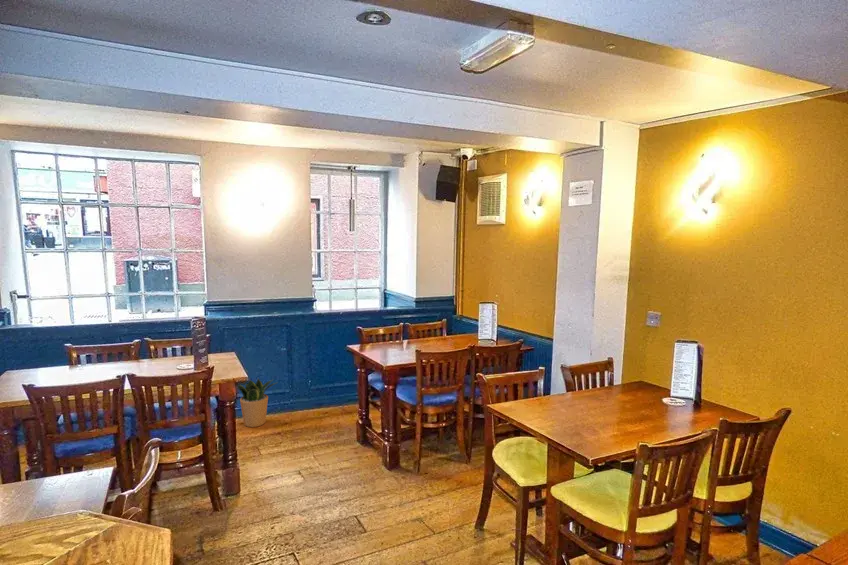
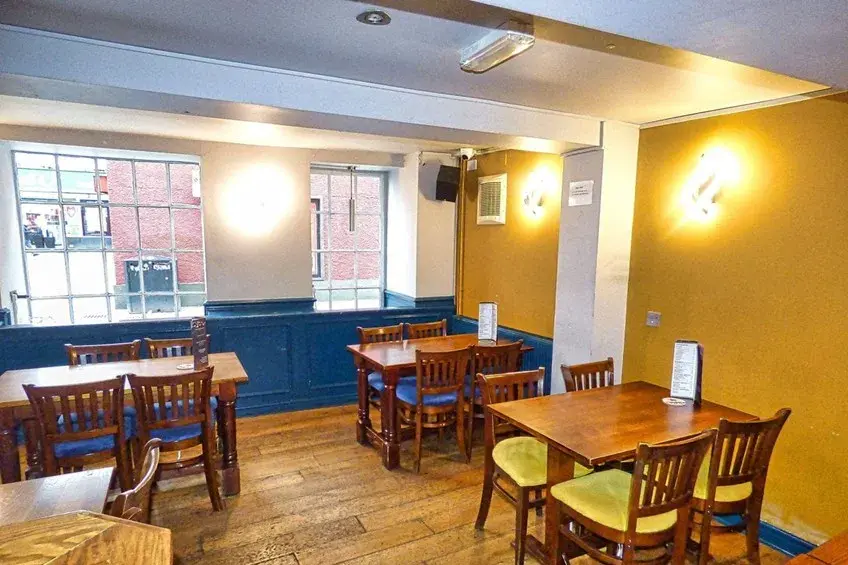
- potted plant [237,377,279,428]
